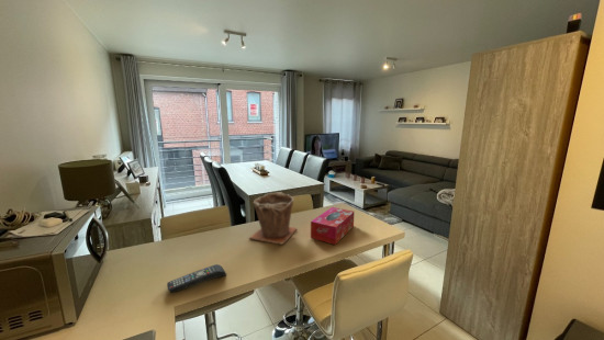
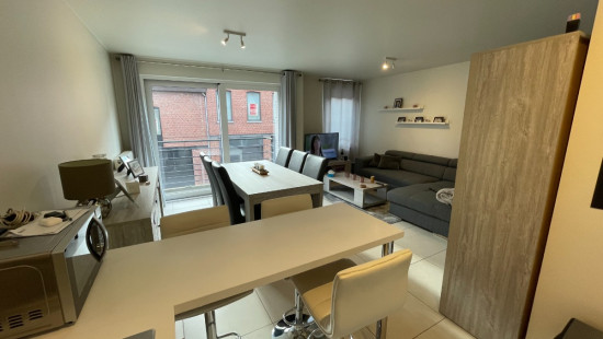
- plant pot [248,191,298,245]
- remote control [166,263,227,294]
- tissue box [310,206,355,246]
